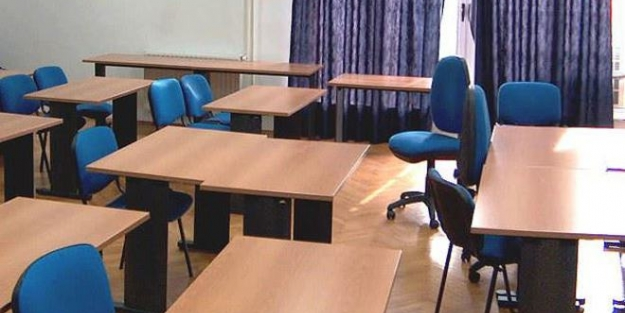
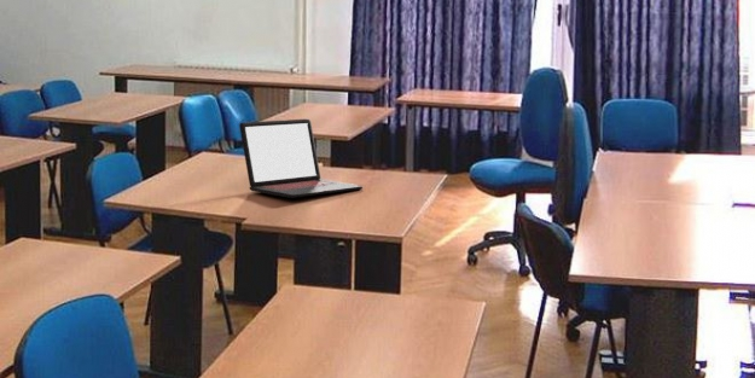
+ laptop [238,117,364,199]
